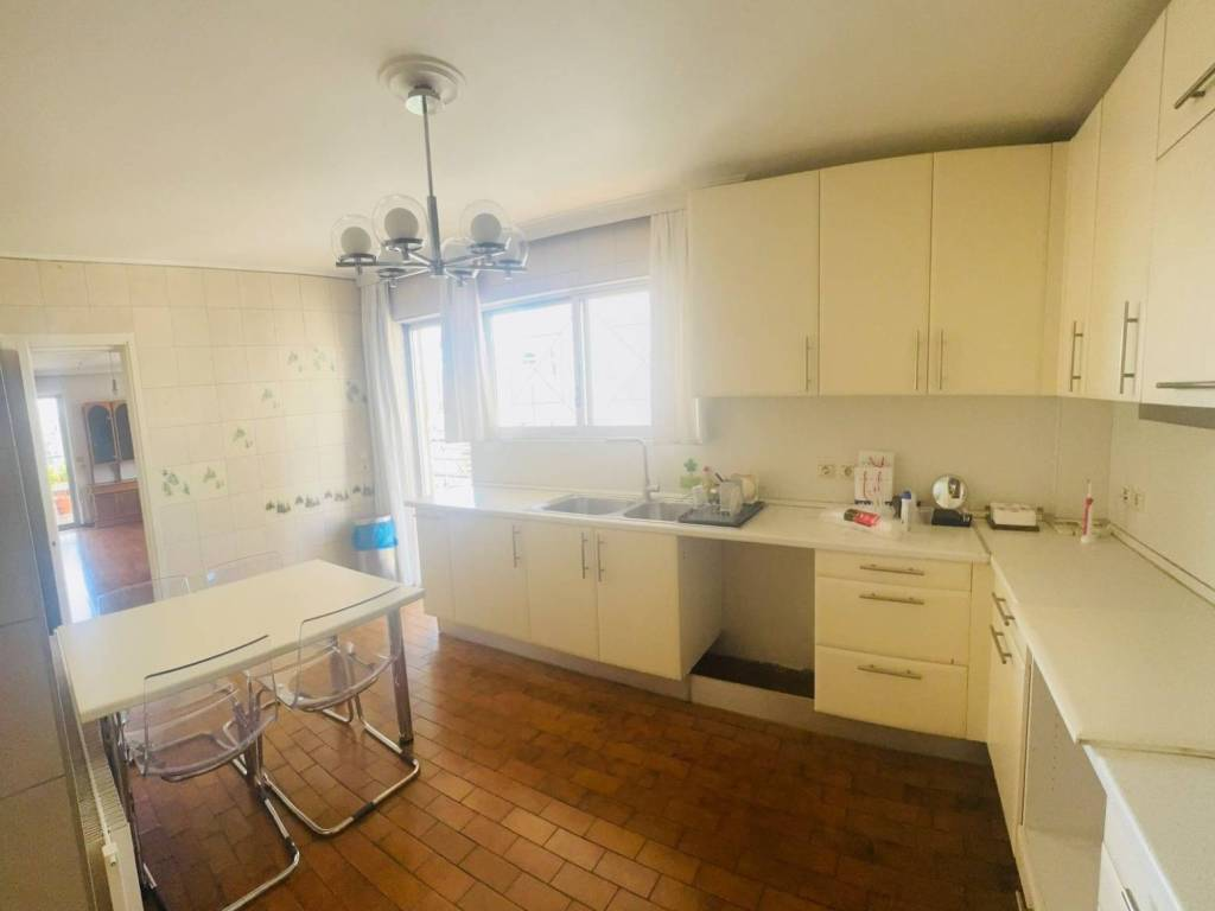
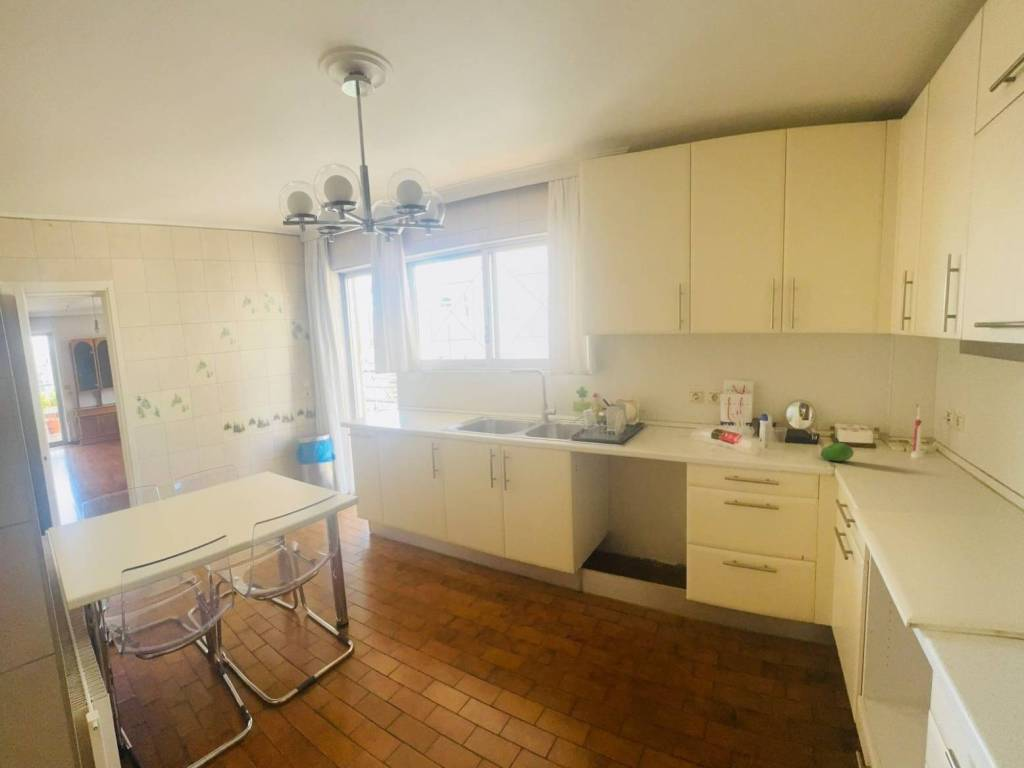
+ fruit [820,442,855,463]
